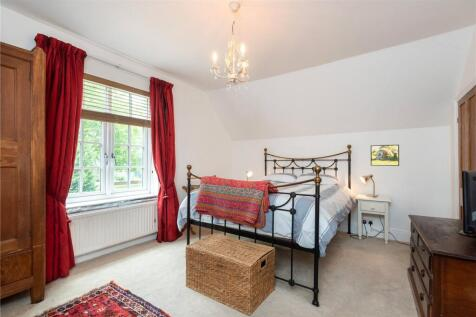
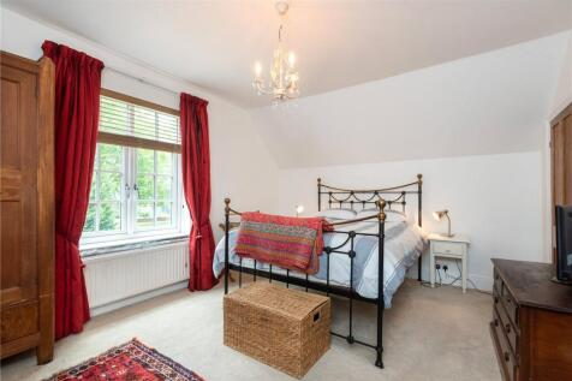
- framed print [370,144,400,167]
